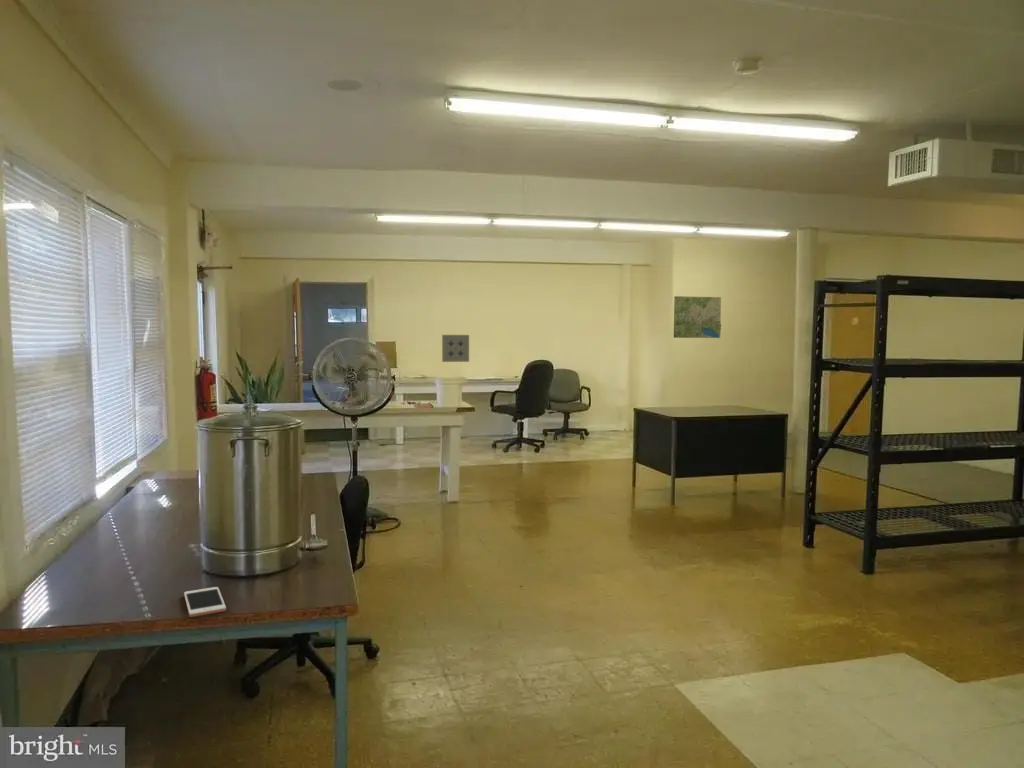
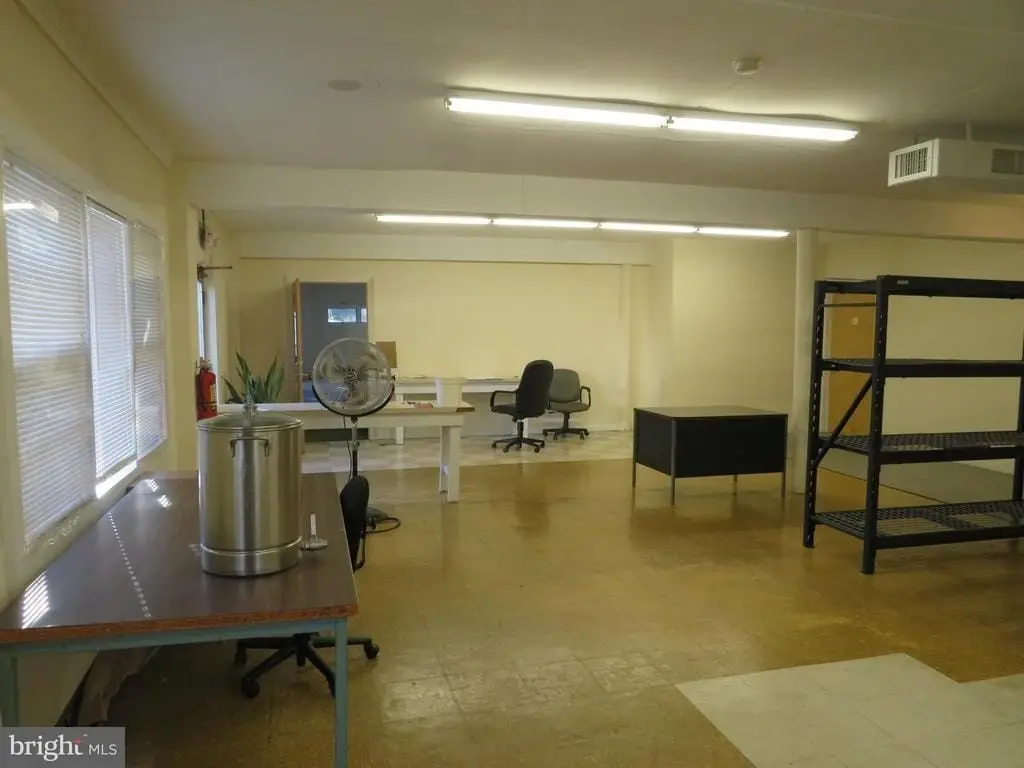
- wall art [441,334,470,363]
- cell phone [183,586,227,618]
- road map [673,295,722,339]
